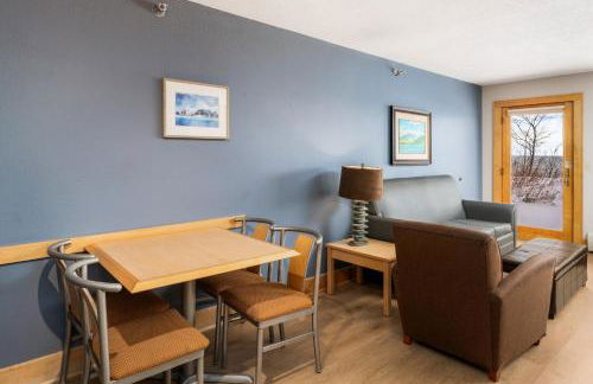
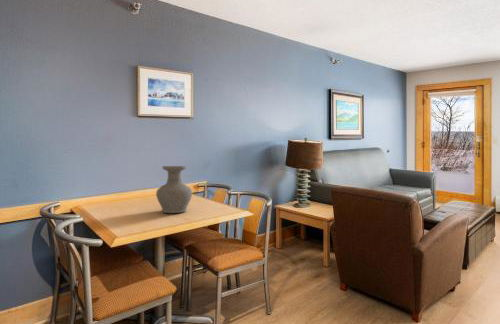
+ vase [155,165,193,214]
